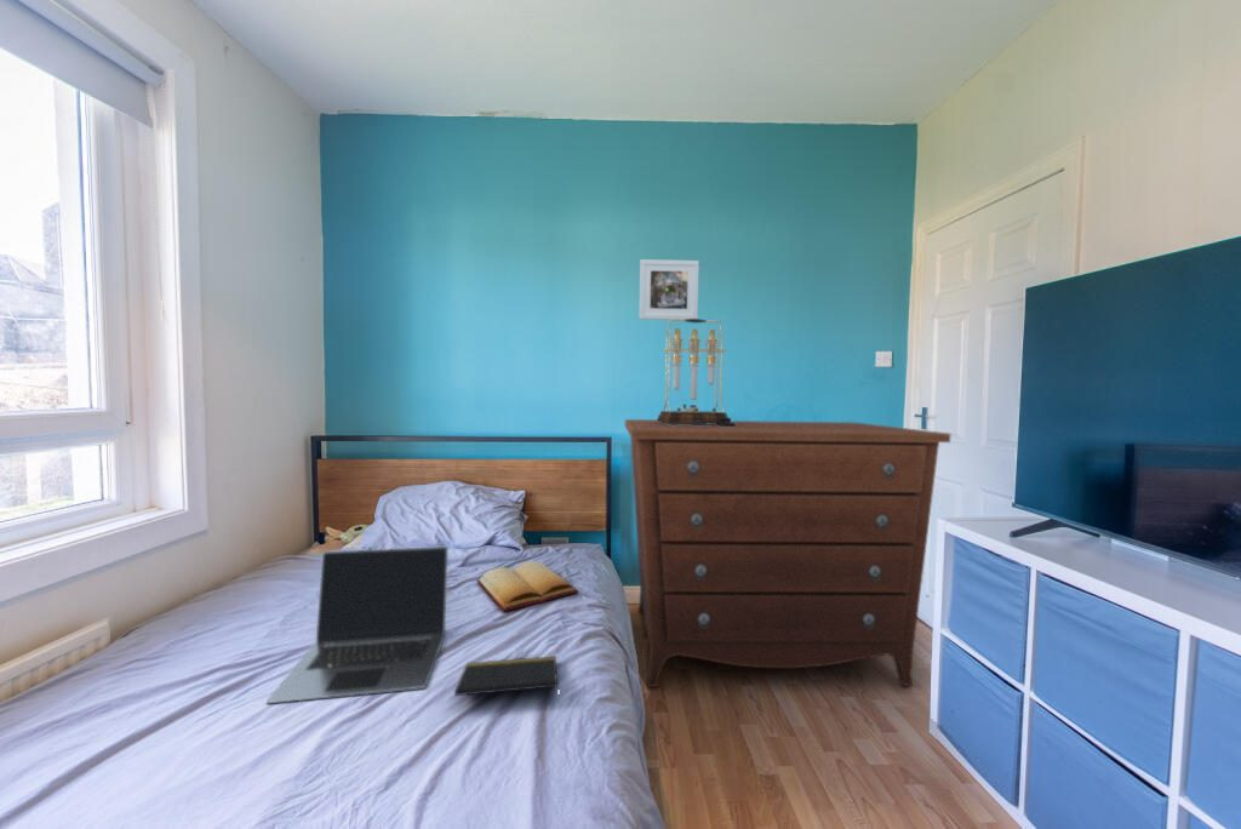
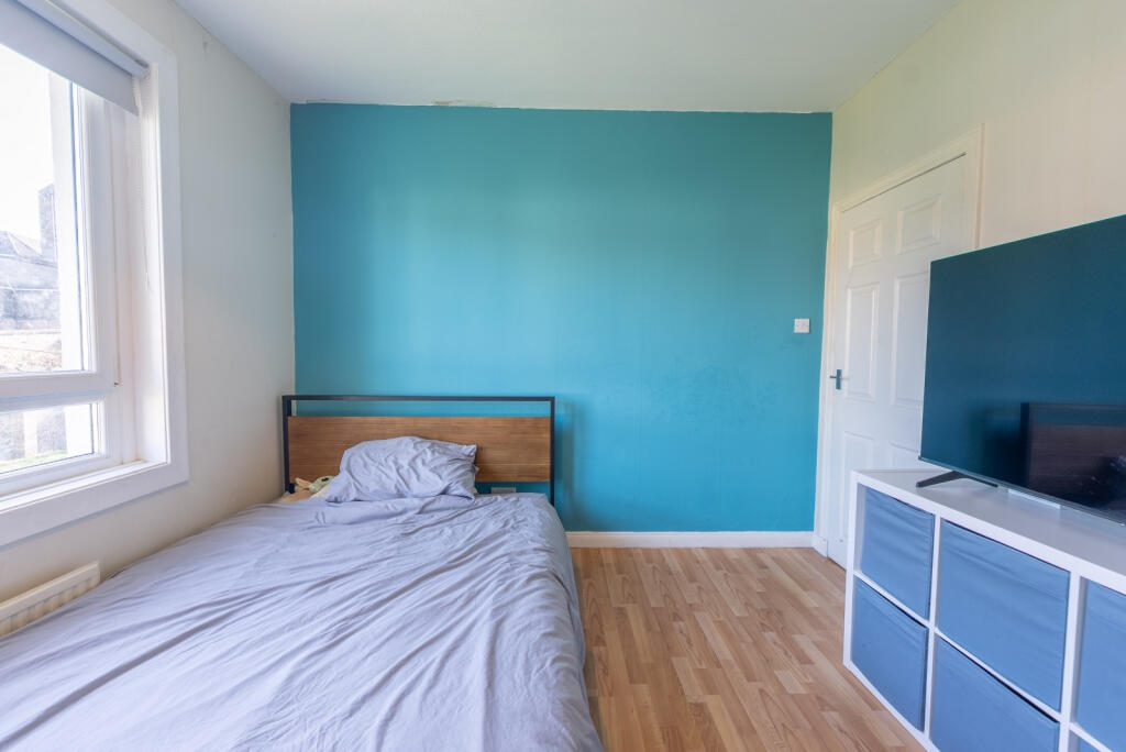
- bible [476,560,579,613]
- dresser [624,418,953,688]
- laptop [265,545,450,704]
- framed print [637,258,700,321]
- notepad [454,654,561,699]
- table lamp [656,318,736,427]
